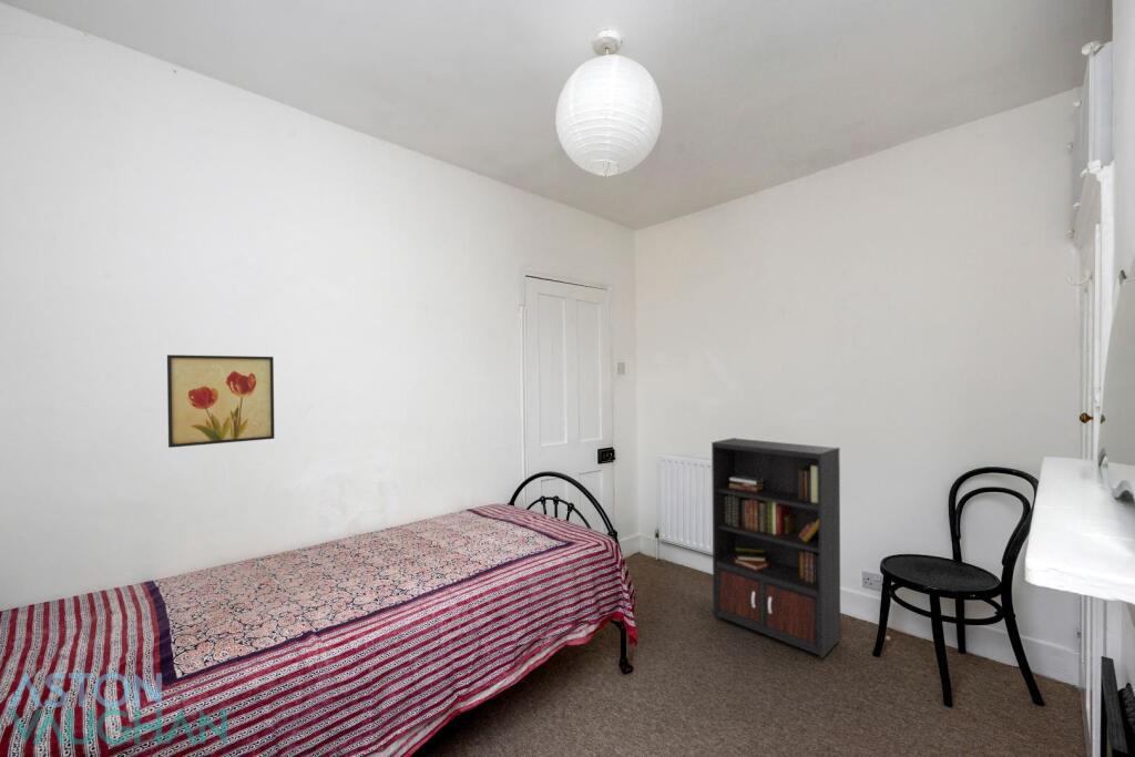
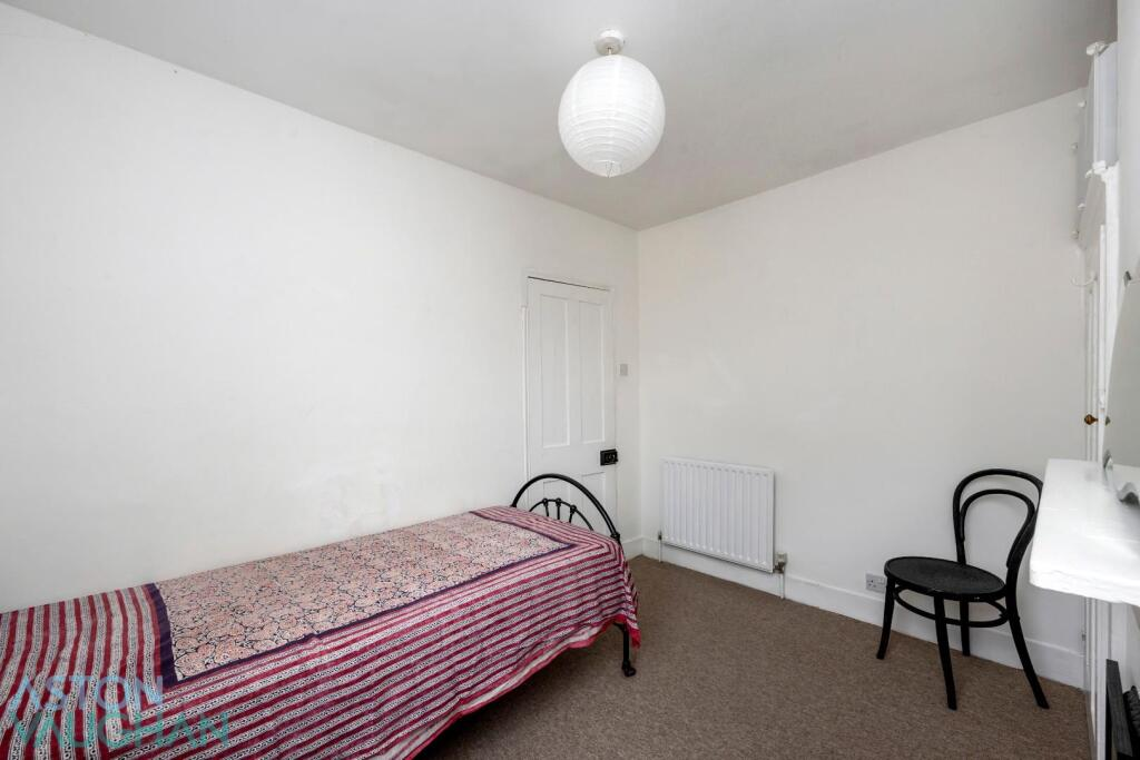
- bookcase [710,437,891,659]
- wall art [166,354,275,449]
